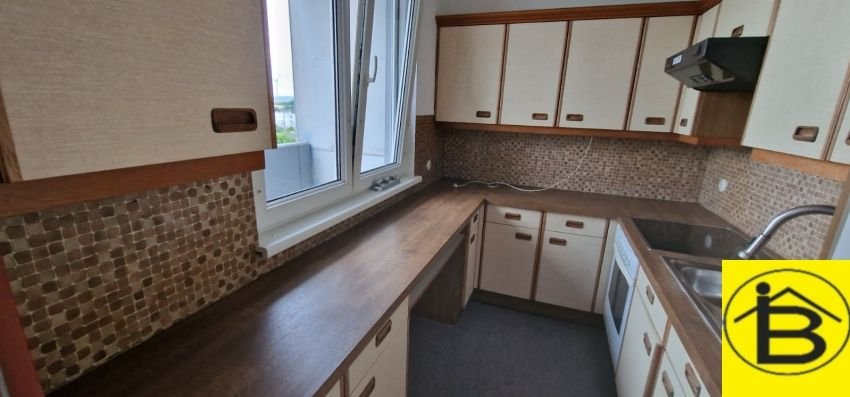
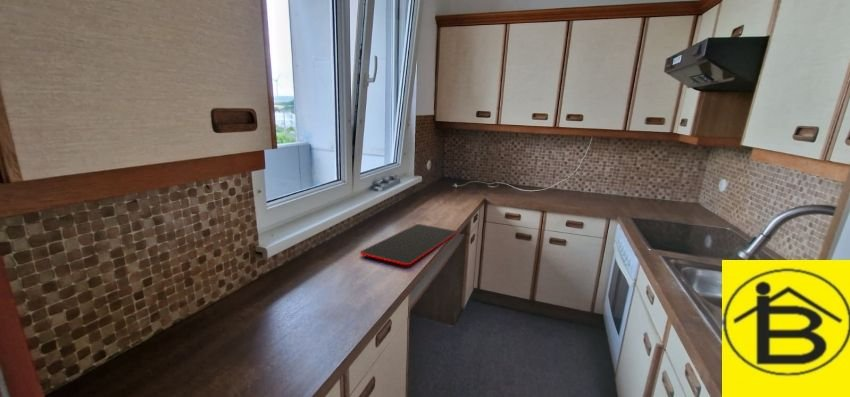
+ cutting board [359,223,458,267]
